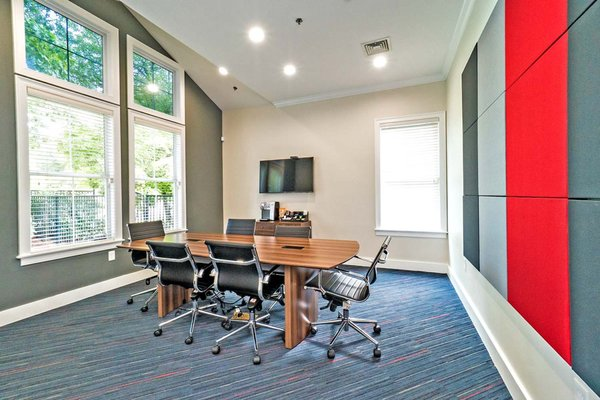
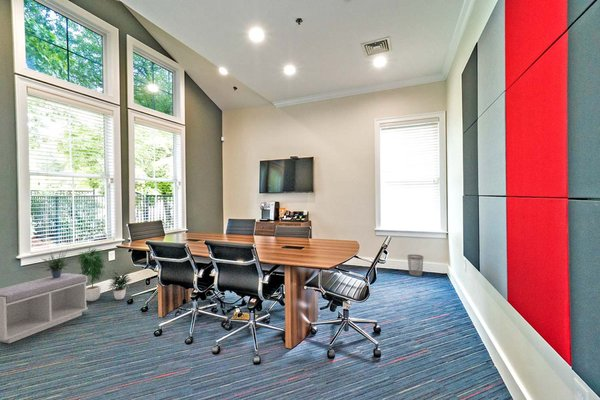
+ bench [0,272,89,344]
+ potted plant [76,246,133,302]
+ wastebasket [406,253,424,277]
+ potted plant [36,248,77,278]
